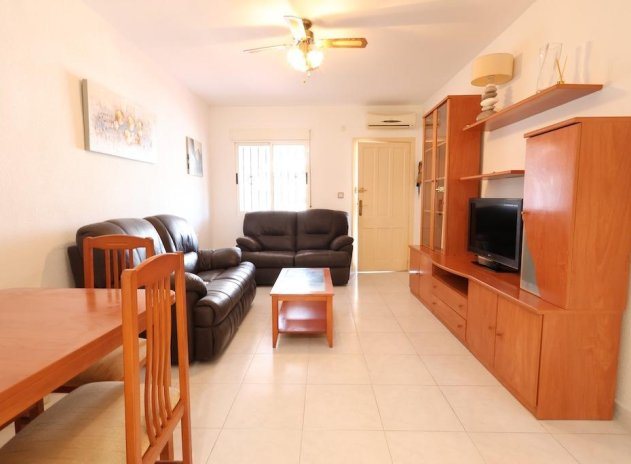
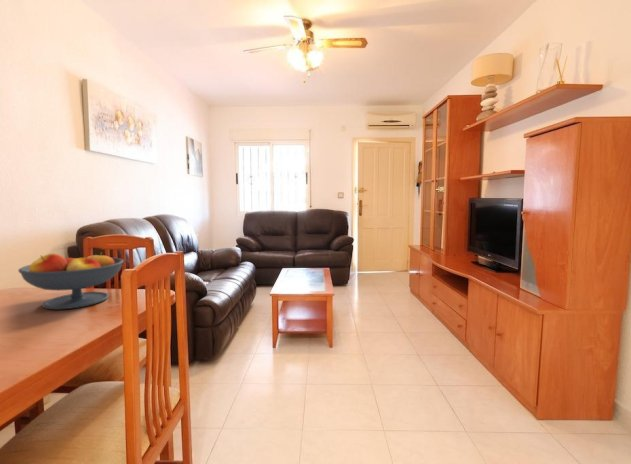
+ fruit bowl [17,251,124,310]
